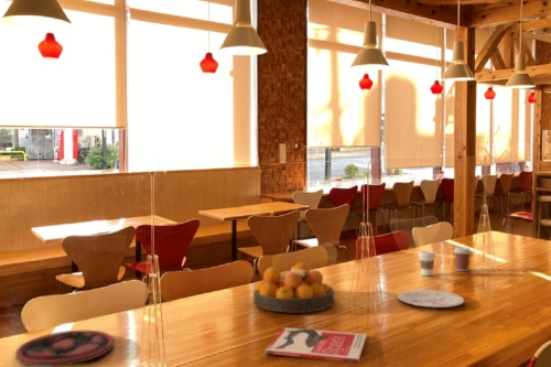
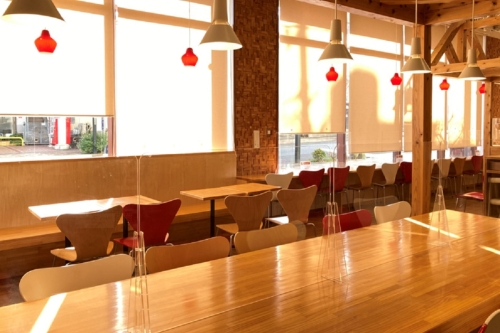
- plate [397,289,465,309]
- plate [14,330,116,367]
- coffee cup [452,246,473,272]
- coffee cup [418,250,437,277]
- fruit bowl [252,261,335,314]
- book [264,326,368,364]
